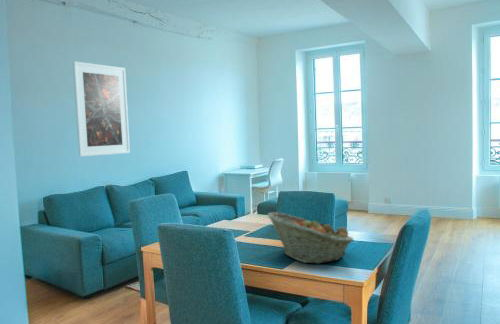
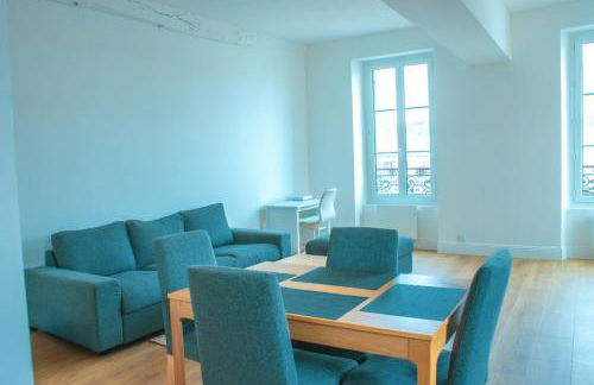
- fruit basket [267,211,354,265]
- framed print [72,60,131,158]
